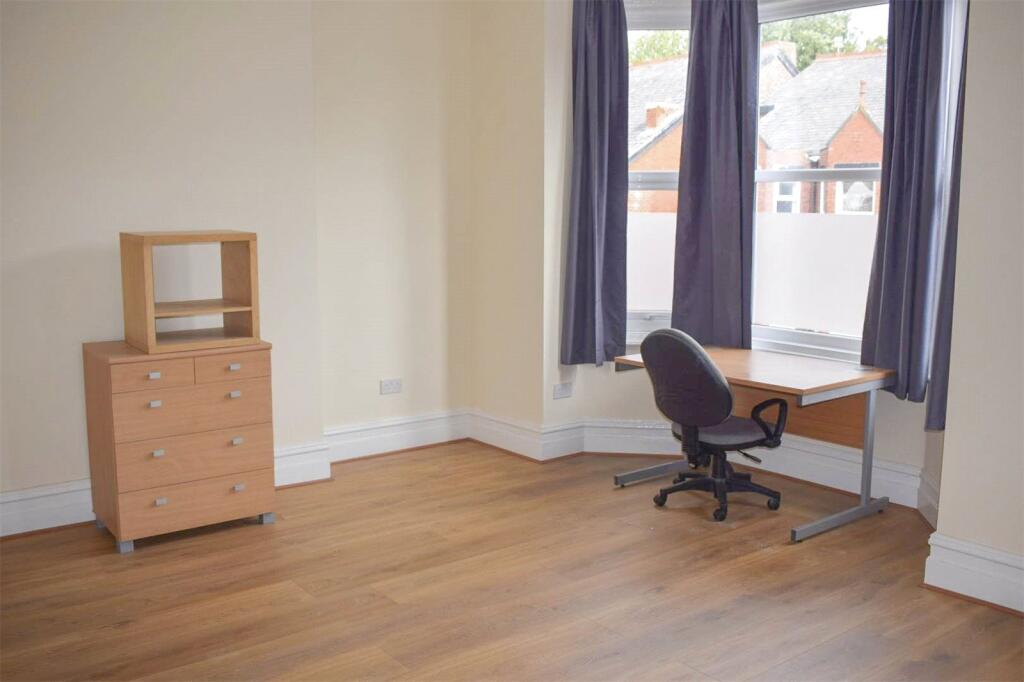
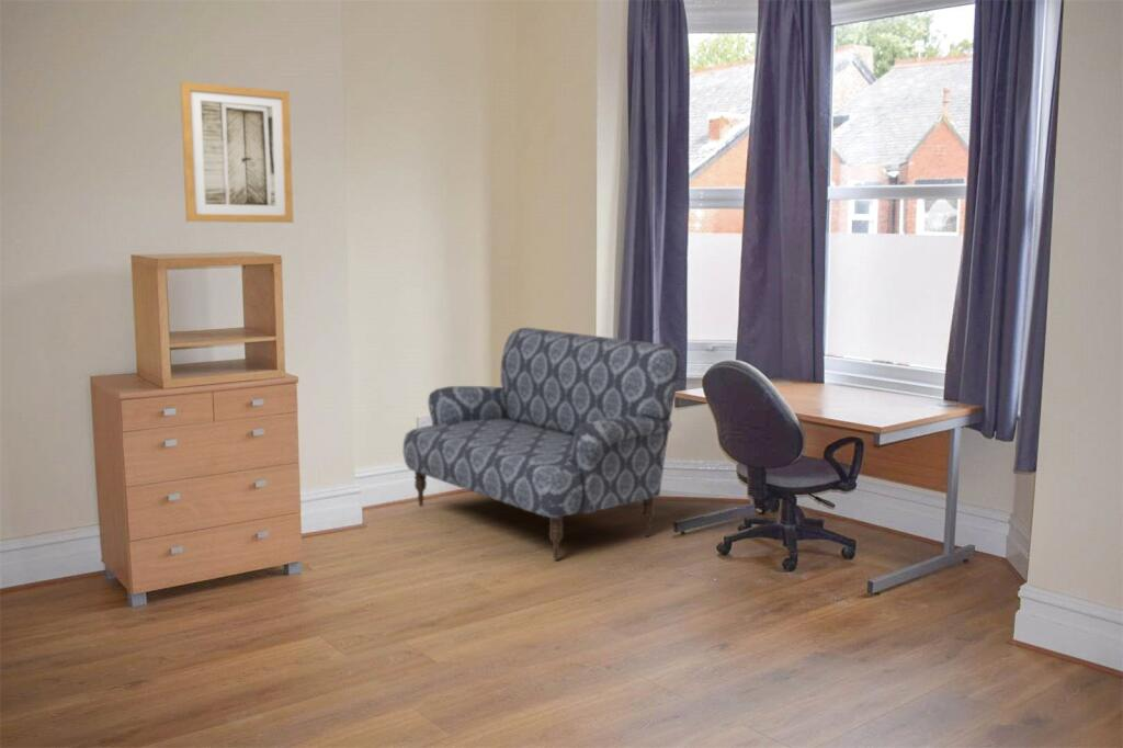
+ sofa [402,327,681,560]
+ wall art [179,80,294,224]
